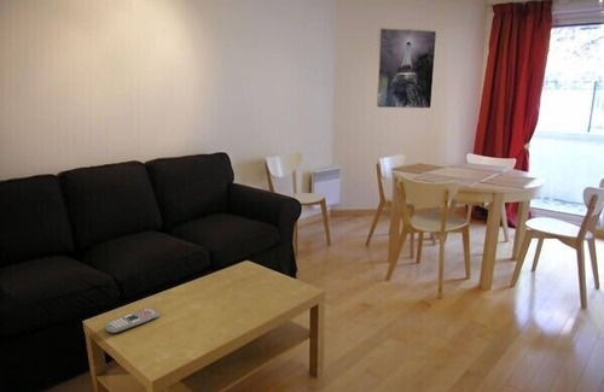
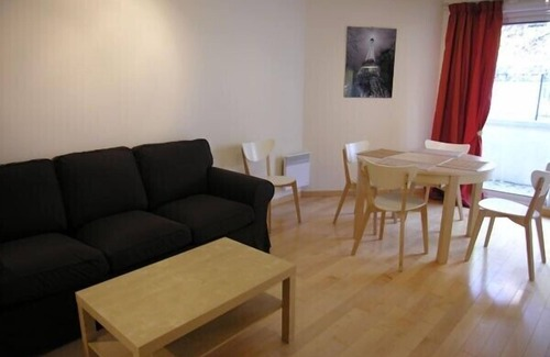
- remote control [104,306,161,334]
